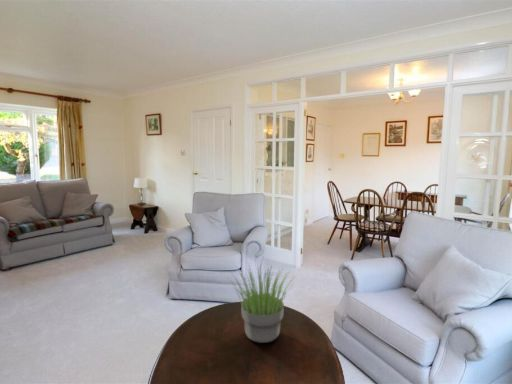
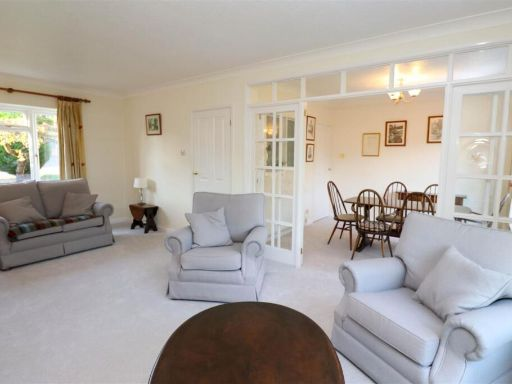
- potted plant [227,262,295,344]
